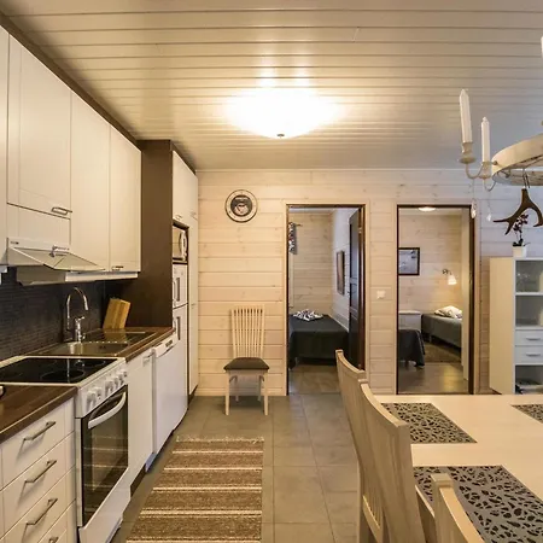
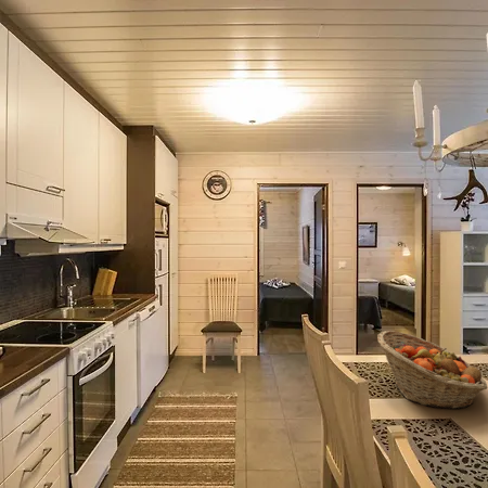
+ fruit basket [376,330,488,410]
